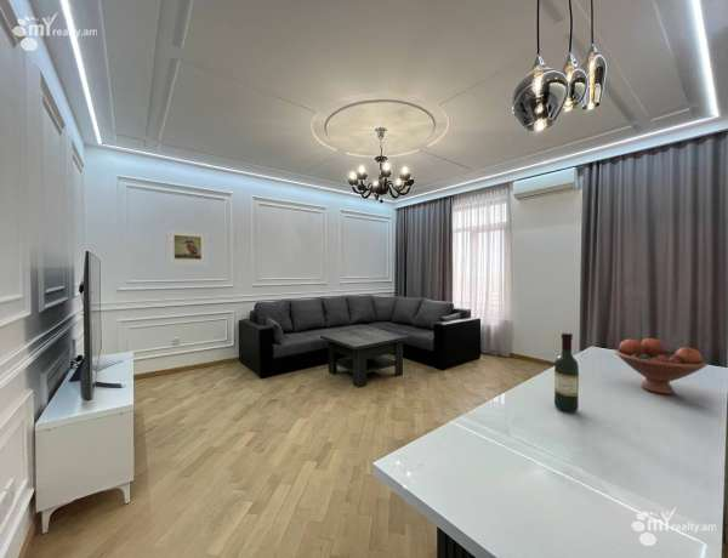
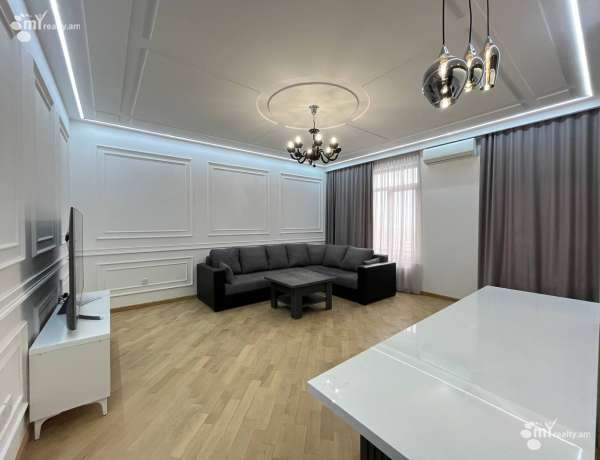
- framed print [166,228,209,267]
- wine bottle [553,331,580,414]
- fruit bowl [614,337,707,395]
